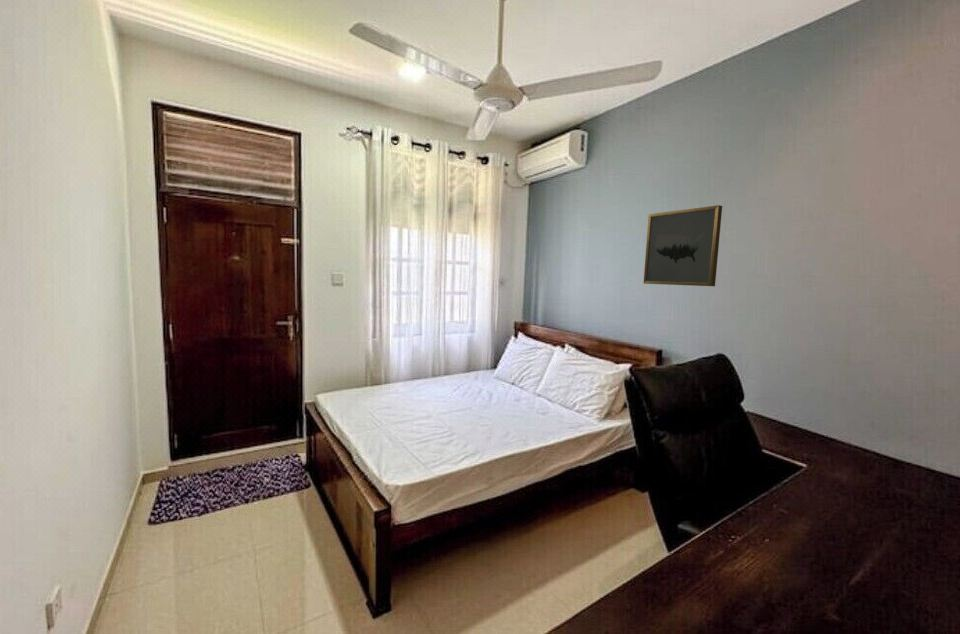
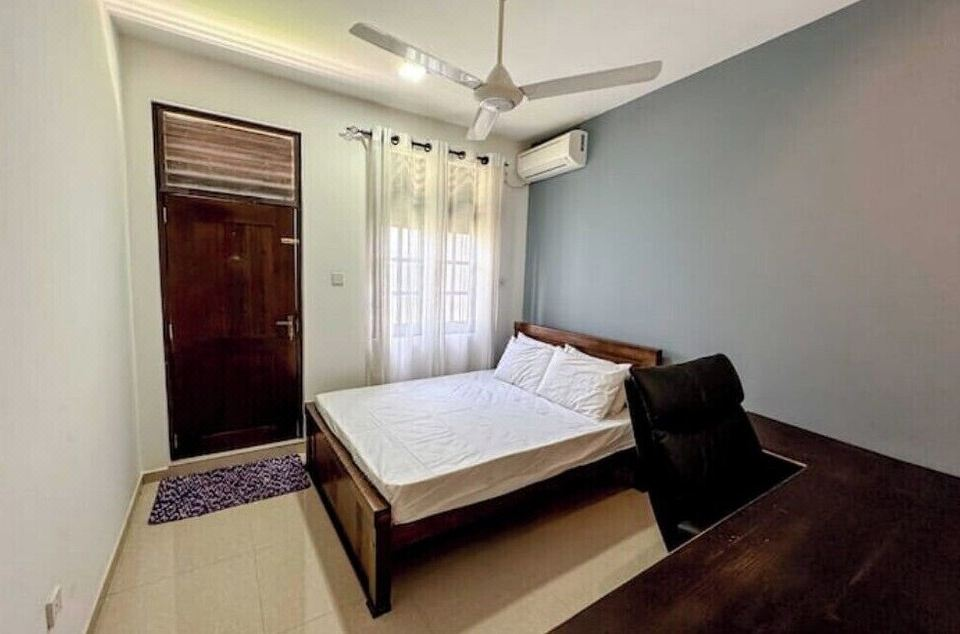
- wall art [643,204,723,287]
